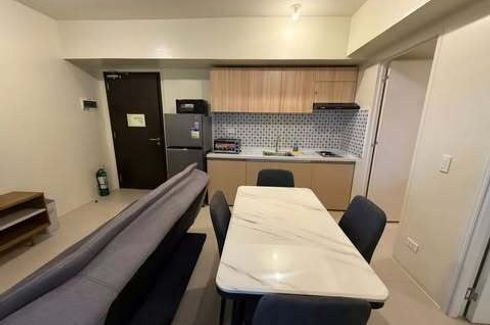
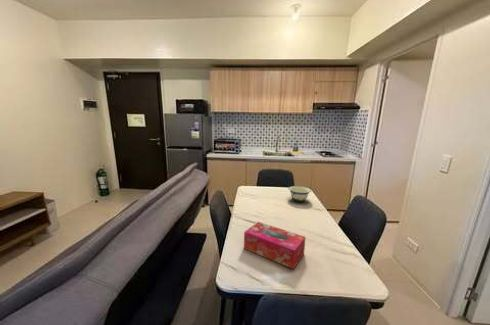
+ bowl [287,185,312,203]
+ tissue box [243,221,307,270]
